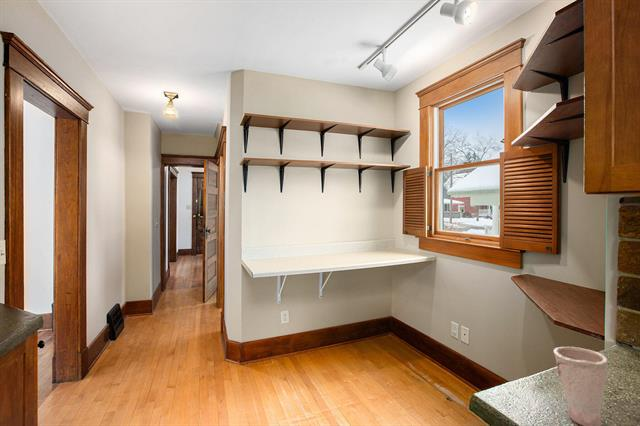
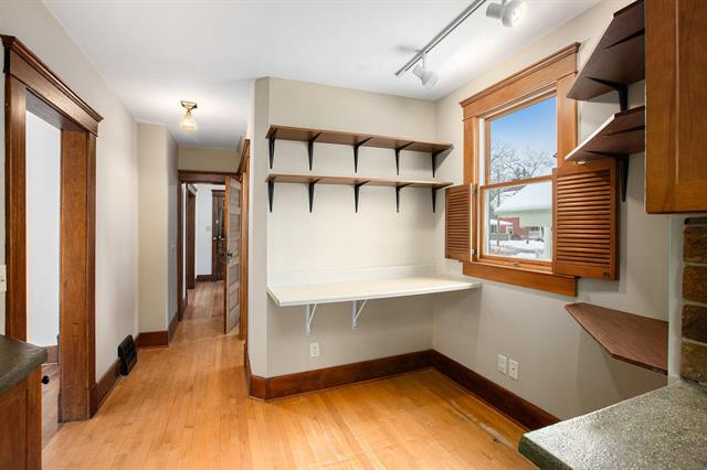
- cup [552,346,608,426]
